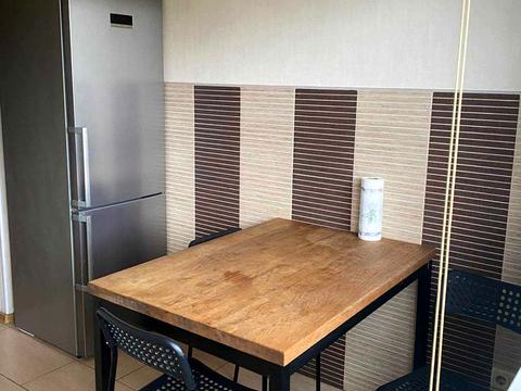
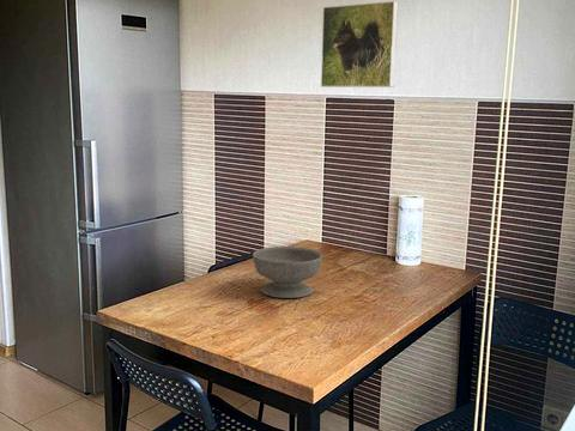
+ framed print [320,0,399,89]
+ bowl [252,245,323,299]
